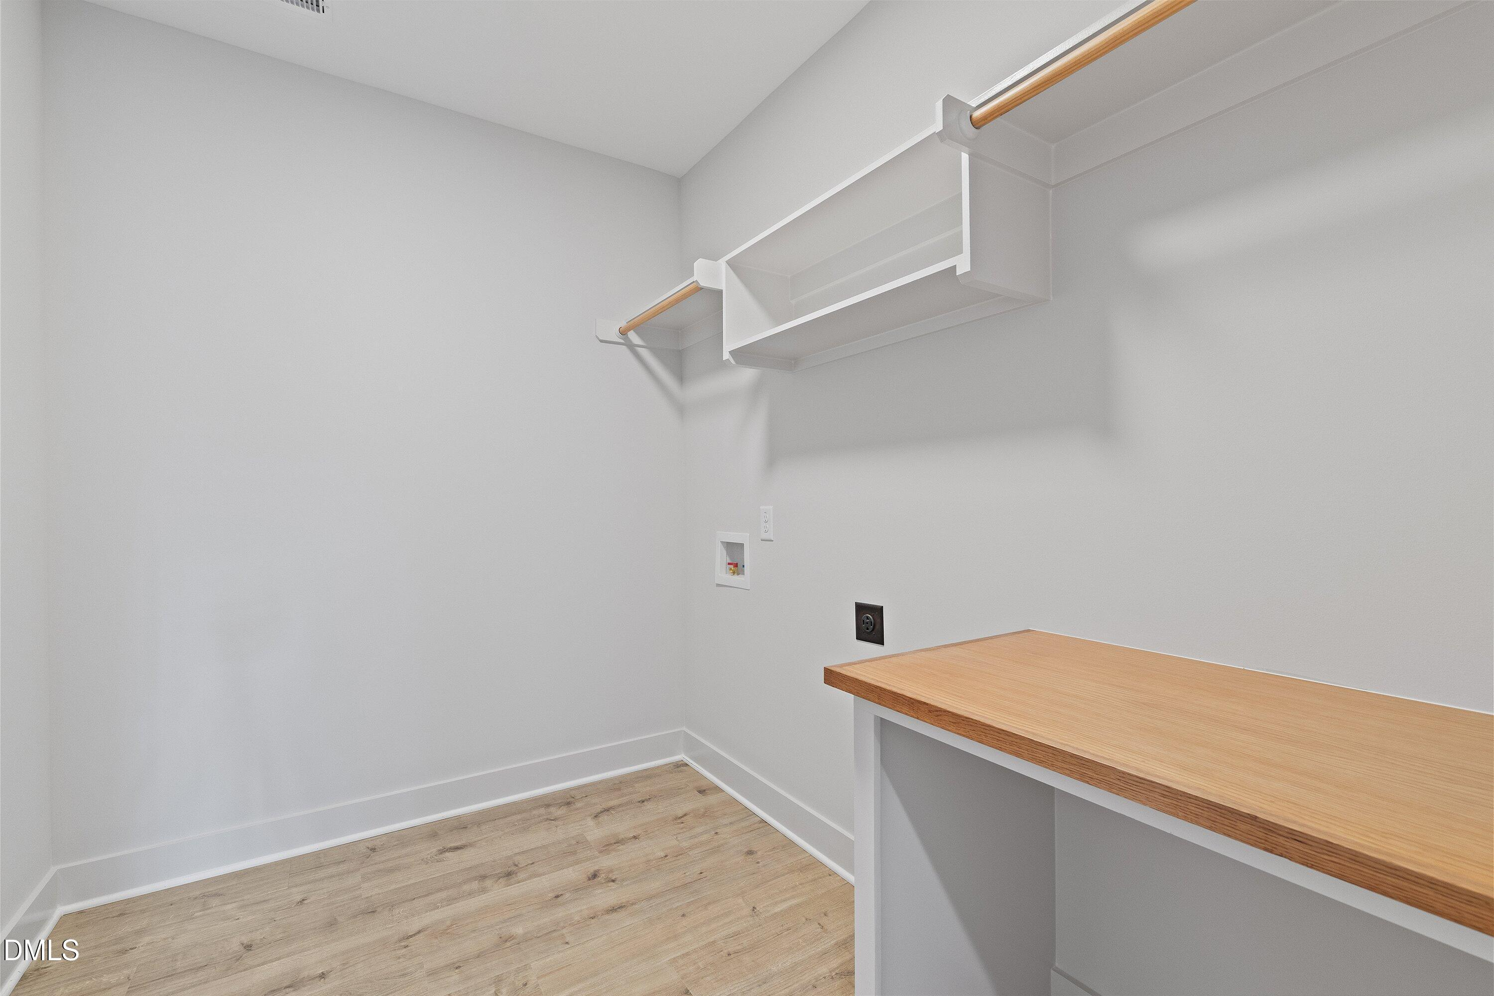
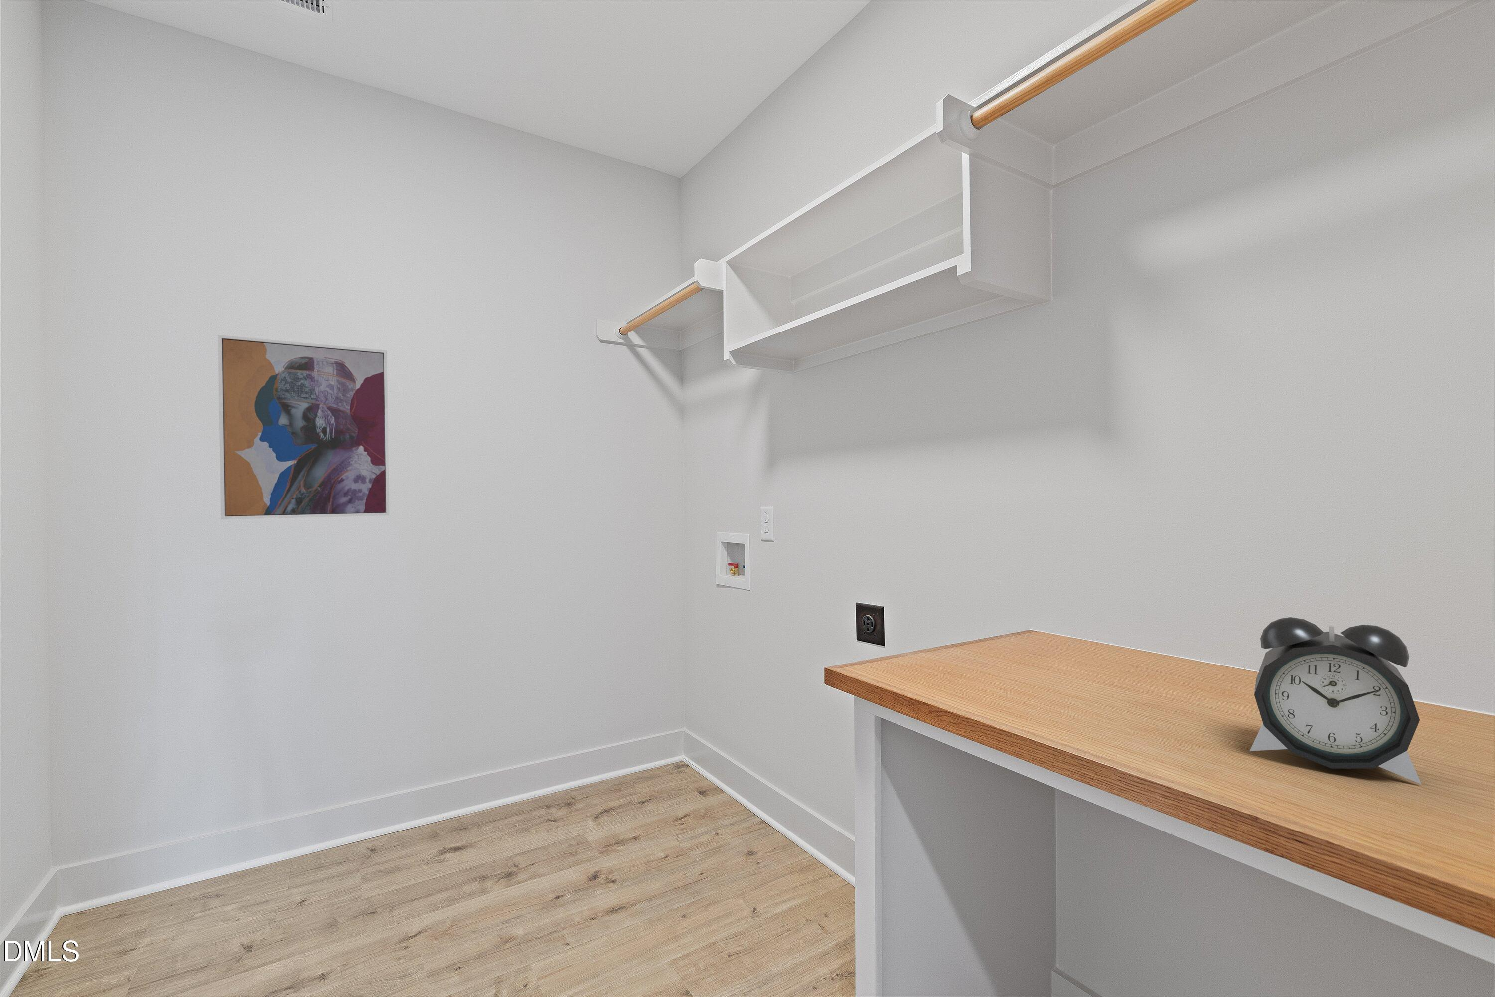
+ alarm clock [1249,616,1422,784]
+ wall art [217,335,389,520]
